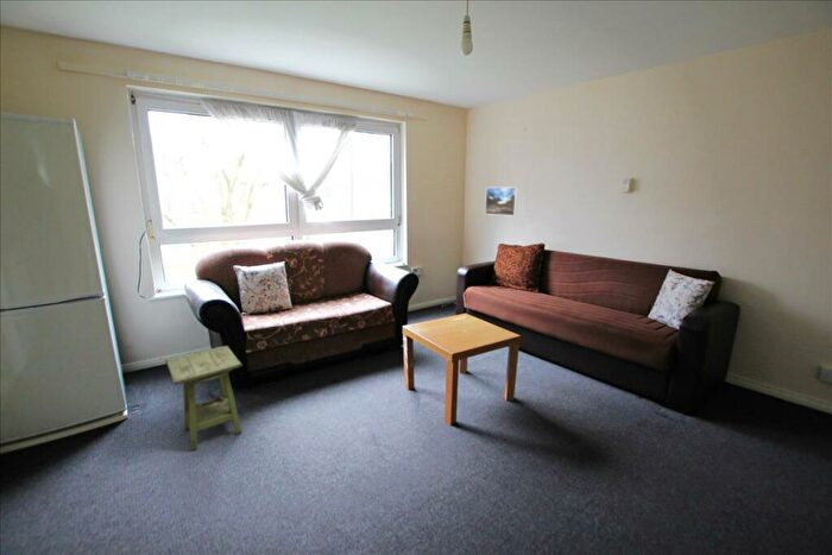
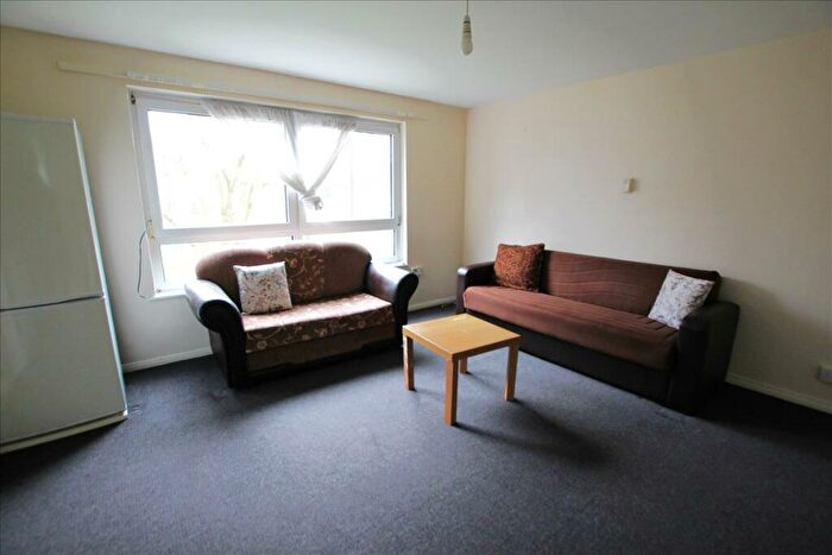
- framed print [484,187,519,216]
- side table [164,345,244,452]
